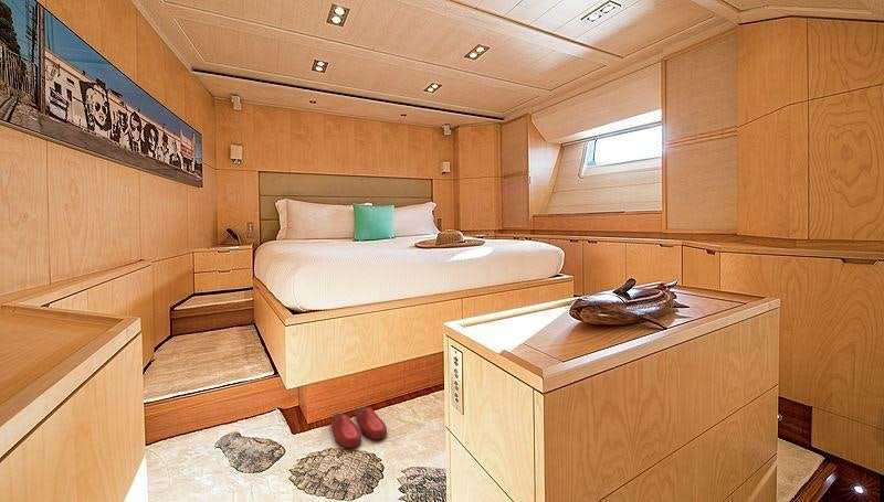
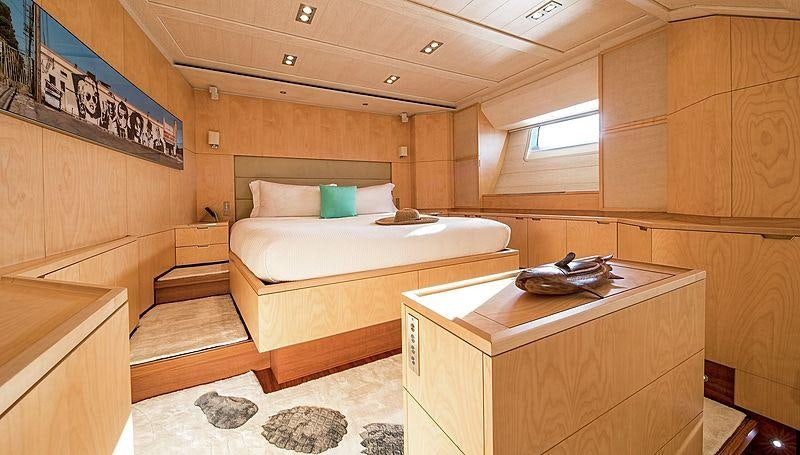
- slippers [330,406,388,449]
